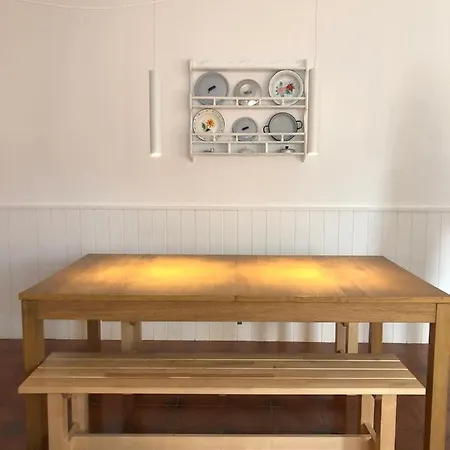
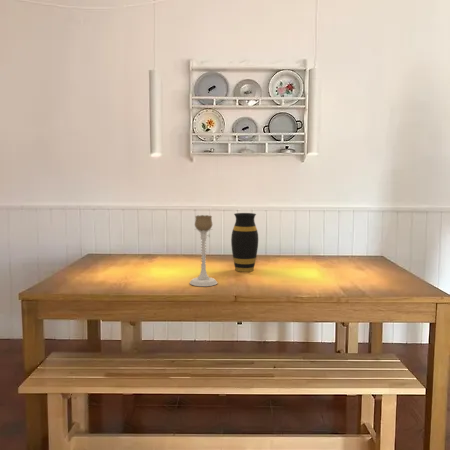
+ candle holder [189,214,218,287]
+ vase [230,212,259,273]
